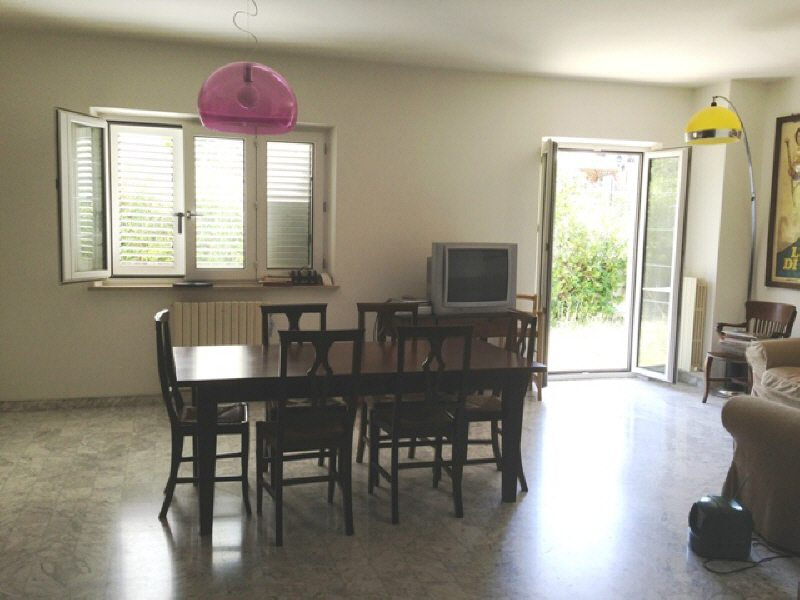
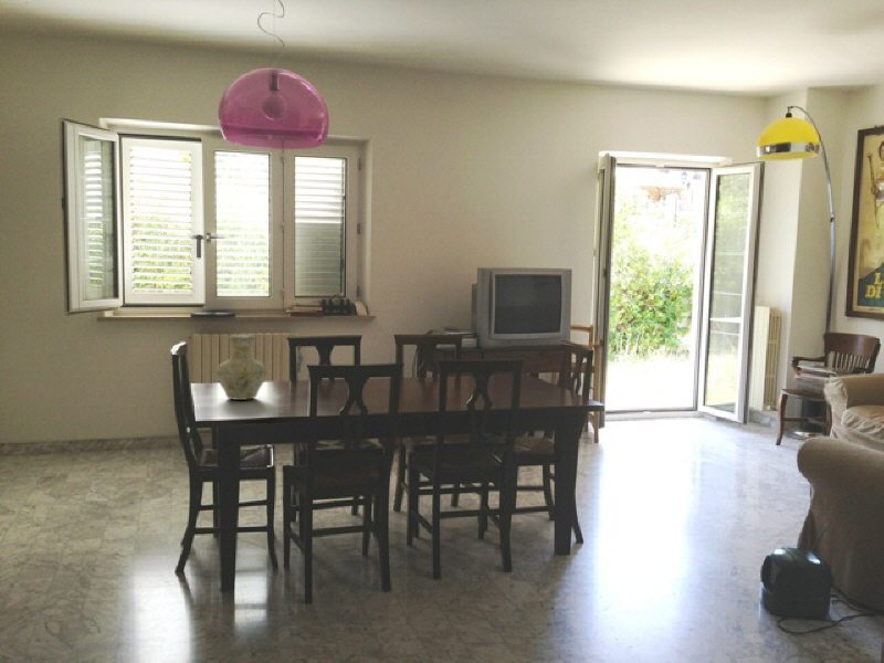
+ vase [215,334,267,401]
